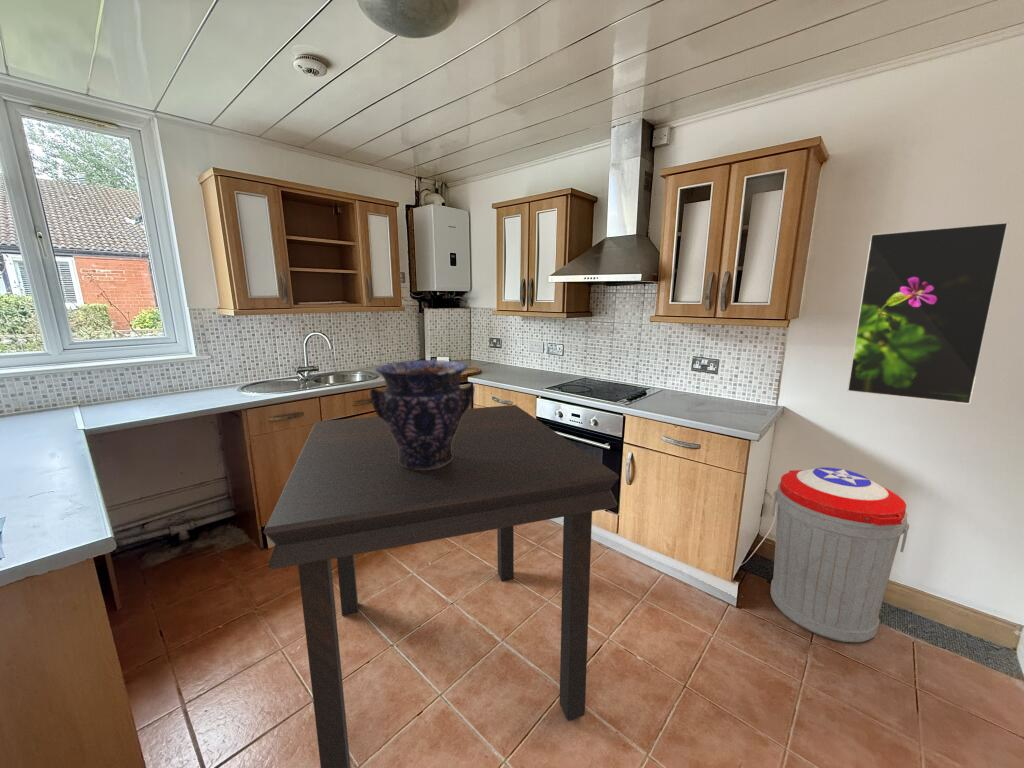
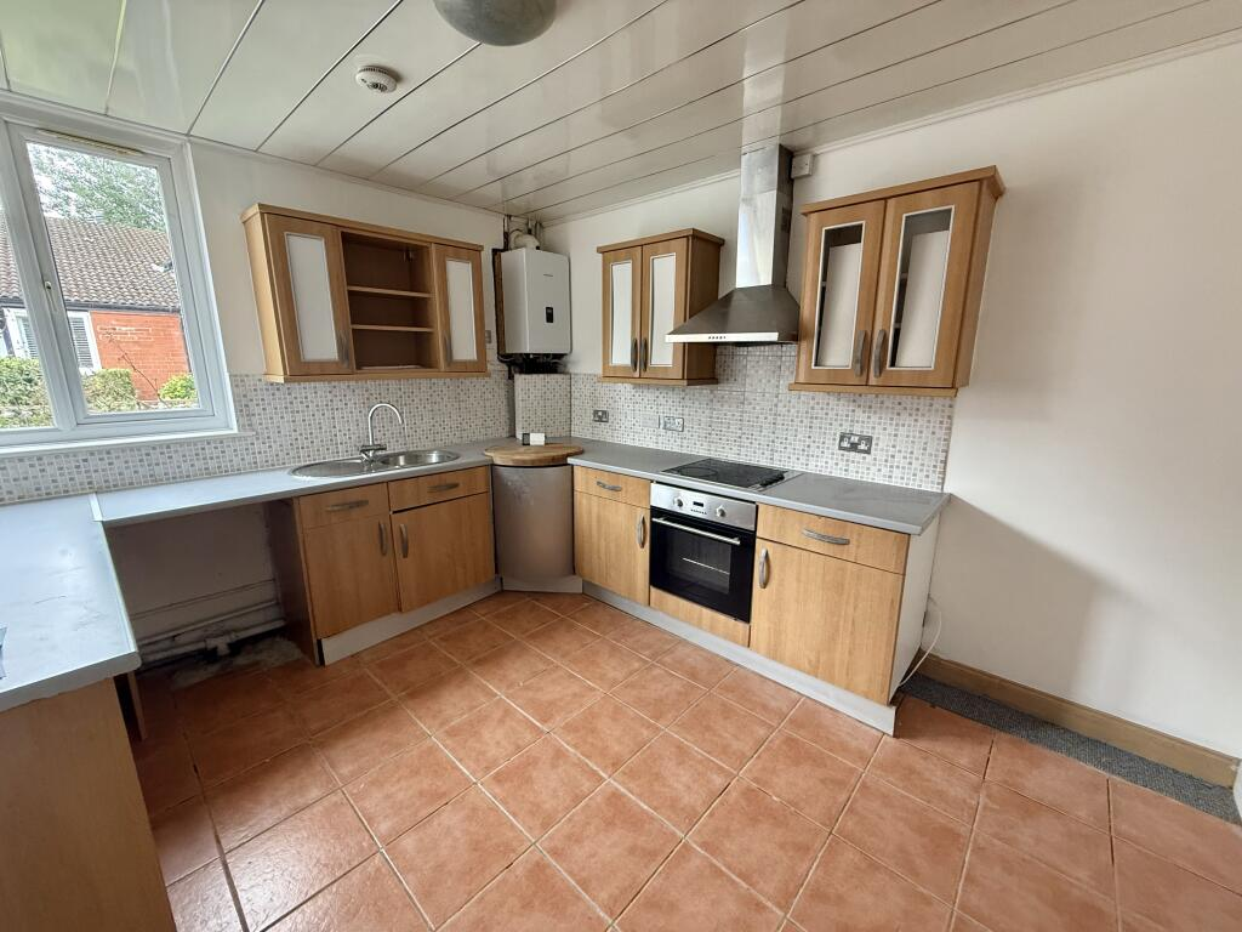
- trash can [770,466,910,643]
- vase [369,359,476,470]
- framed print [846,221,1010,405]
- dining table [262,404,620,768]
